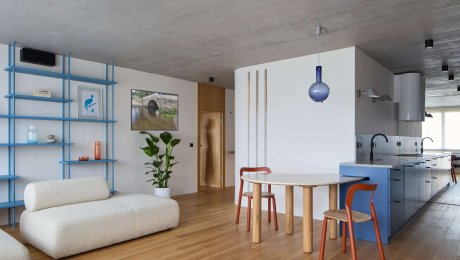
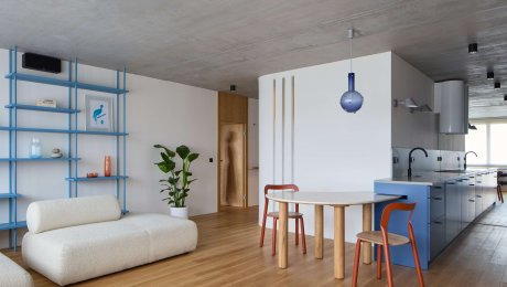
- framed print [130,88,179,132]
